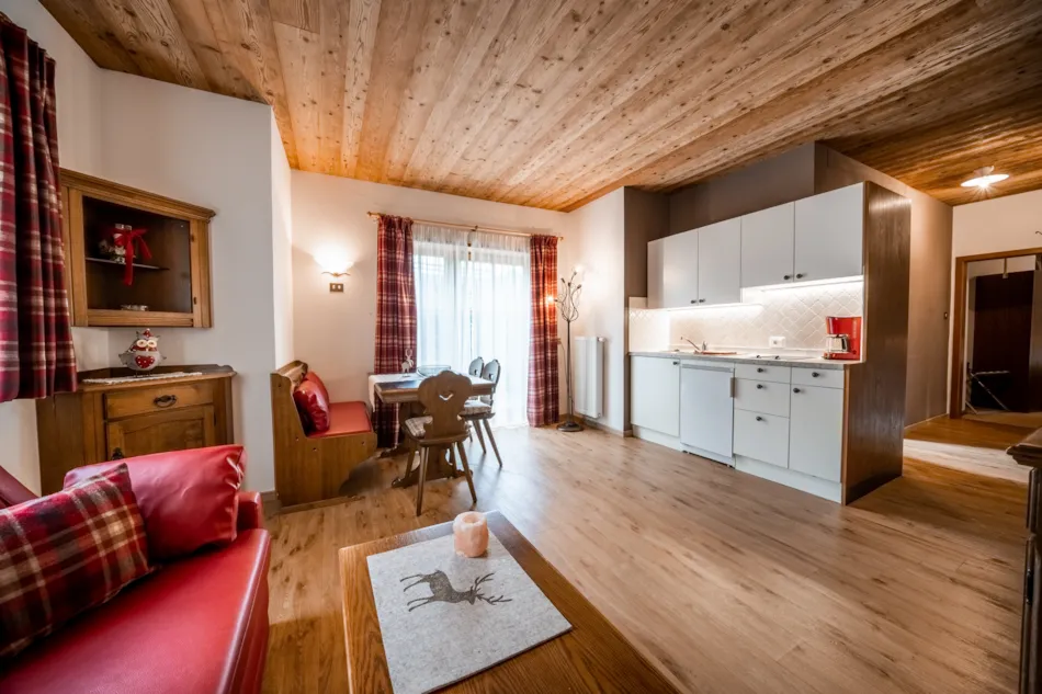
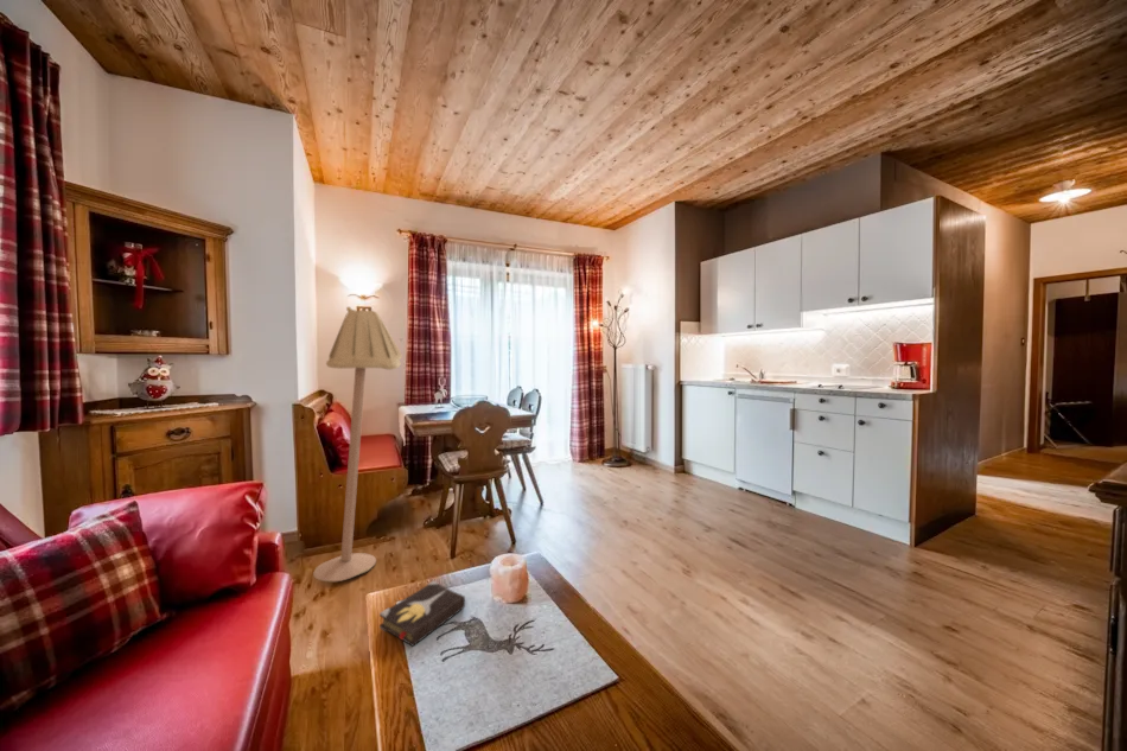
+ hardback book [378,580,466,648]
+ floor lamp [312,306,403,583]
